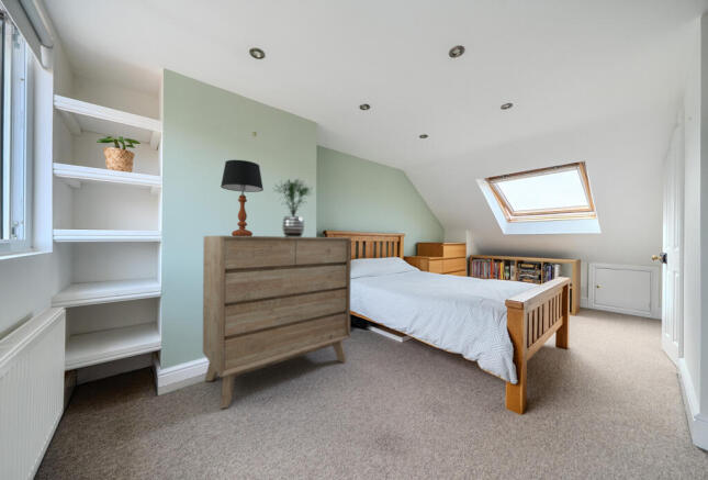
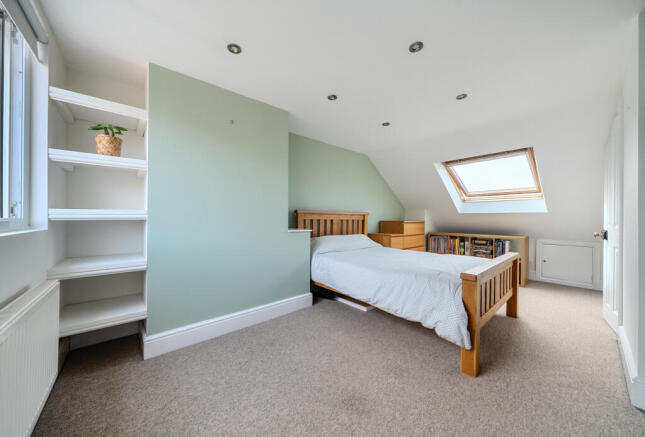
- table lamp [220,159,265,236]
- potted plant [272,178,314,237]
- dresser [202,235,352,410]
